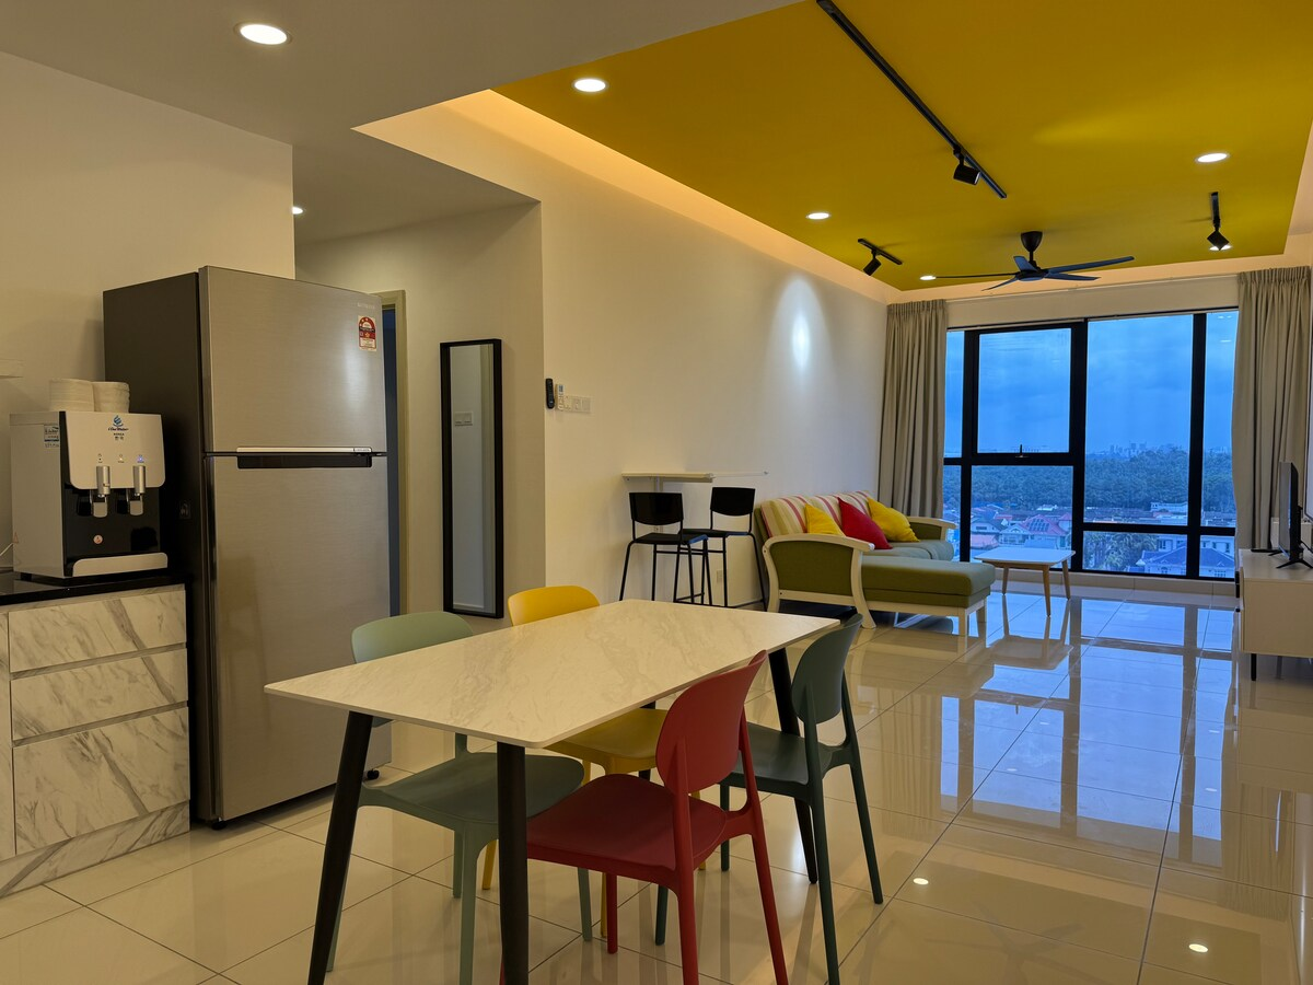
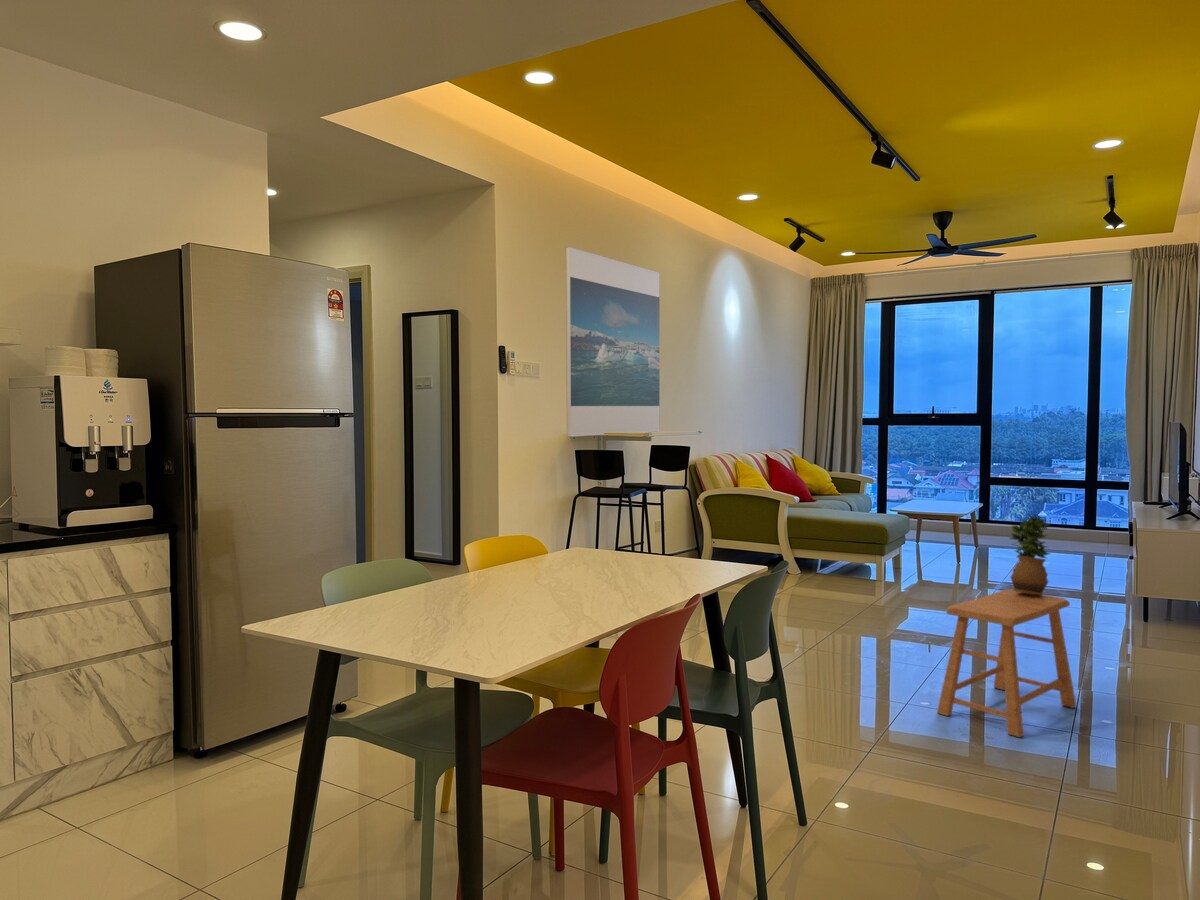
+ stool [936,589,1077,738]
+ potted plant [1009,513,1052,595]
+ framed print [565,246,661,438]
